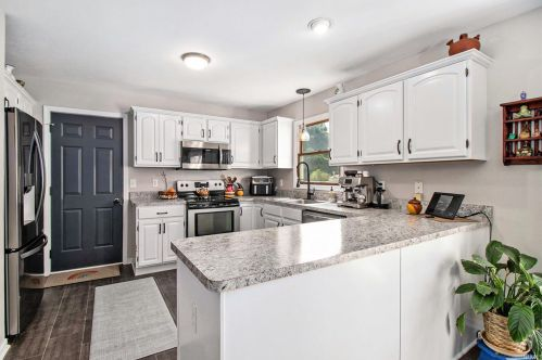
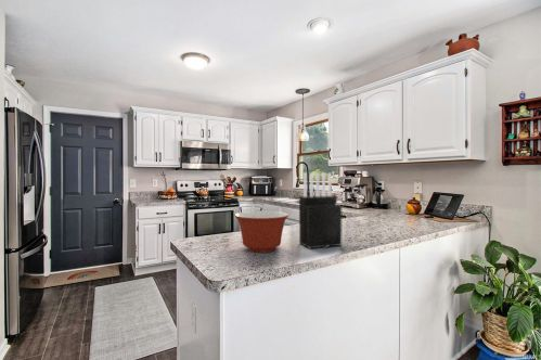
+ knife block [298,171,343,249]
+ mixing bowl [234,210,289,254]
